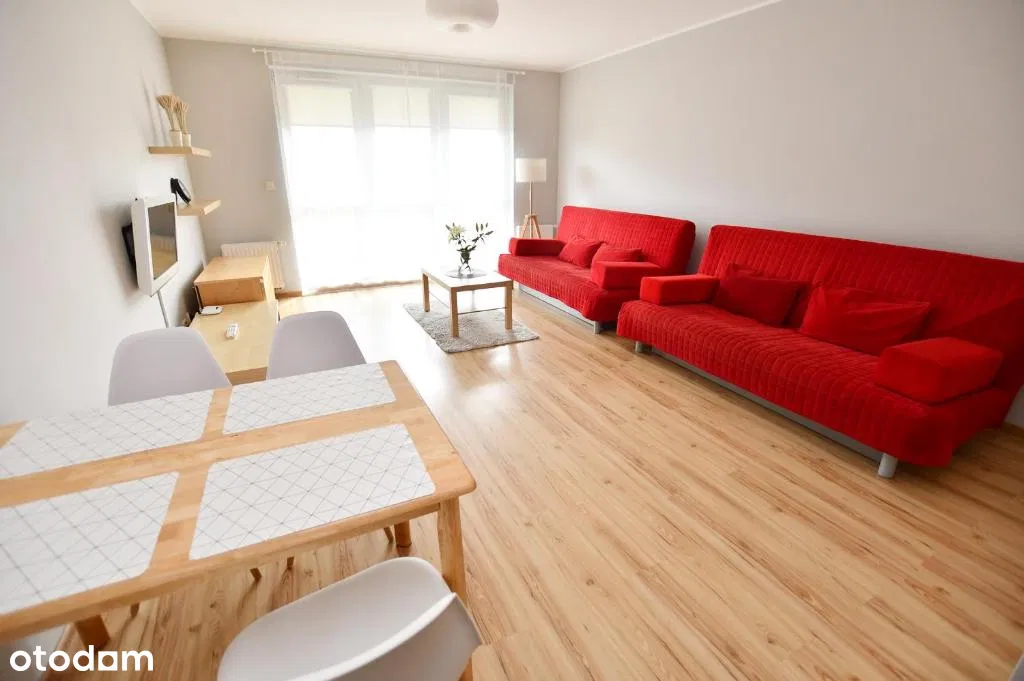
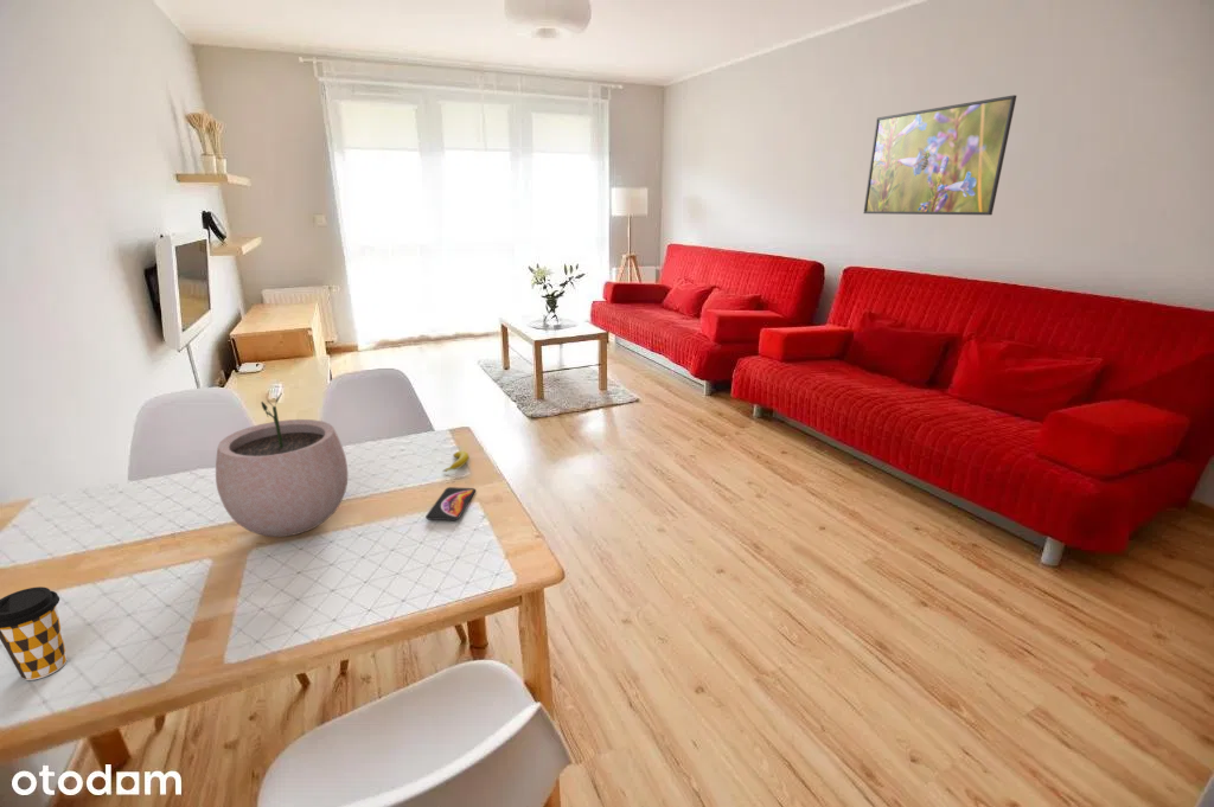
+ smartphone [424,486,477,521]
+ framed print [862,94,1017,216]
+ banana [441,450,469,473]
+ coffee cup [0,585,68,681]
+ plant pot [215,391,349,538]
